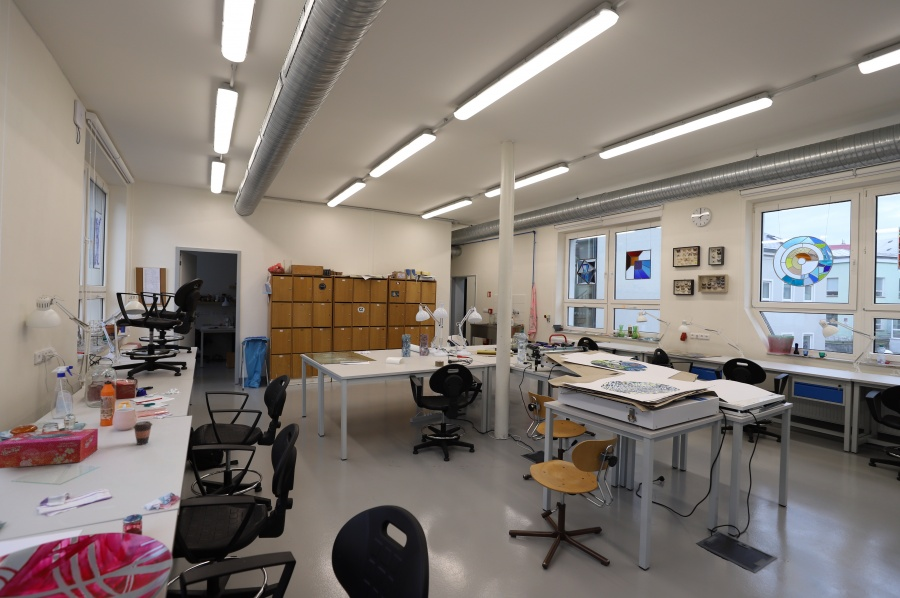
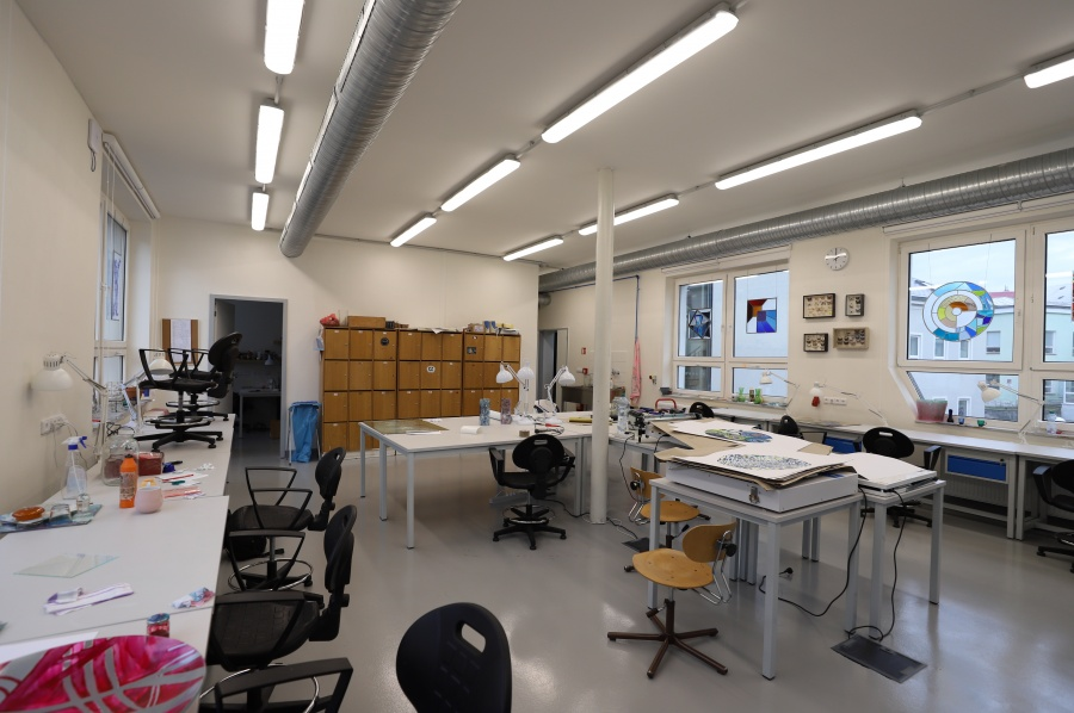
- tissue box [0,428,99,469]
- coffee cup [132,420,153,446]
